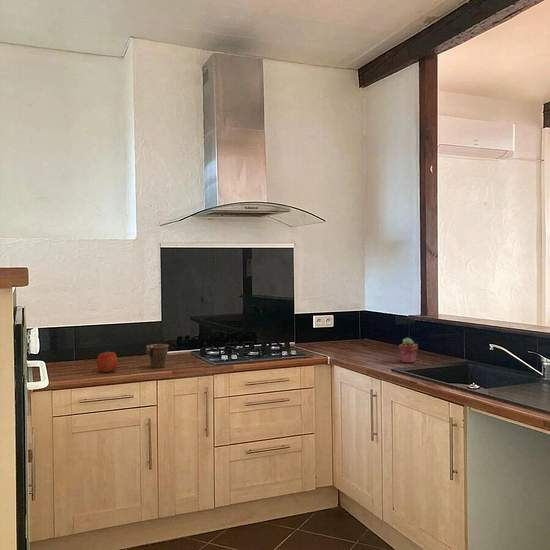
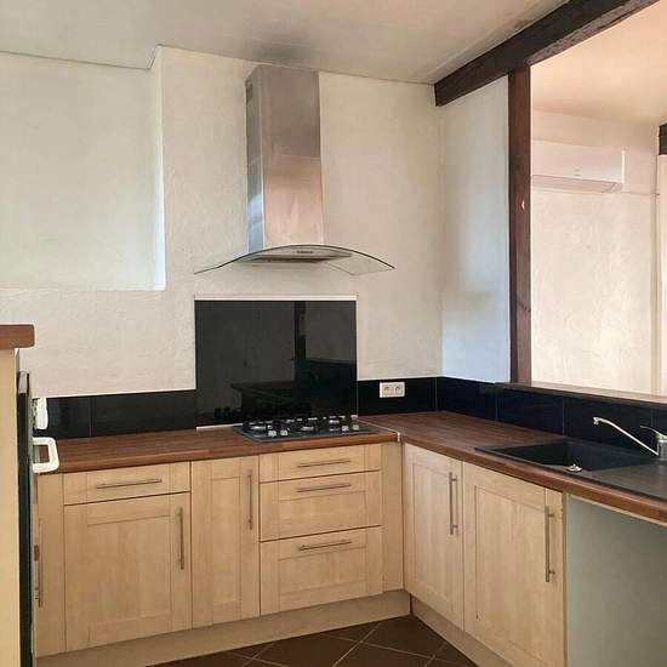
- potted succulent [398,337,419,364]
- apple [96,349,119,373]
- mug [145,343,170,369]
